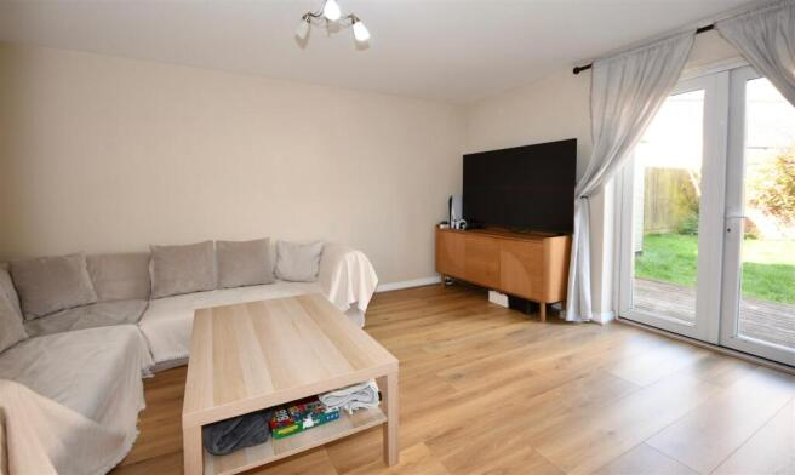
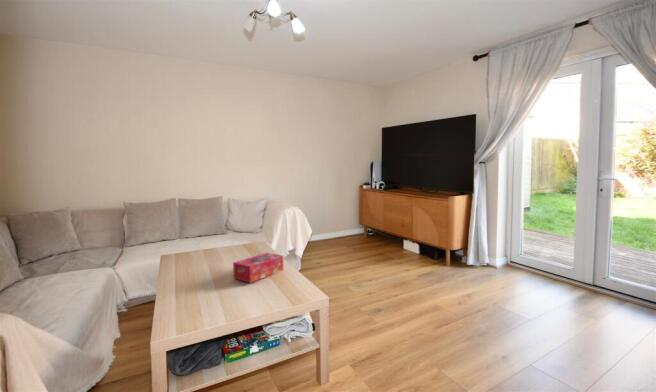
+ tissue box [232,252,284,284]
